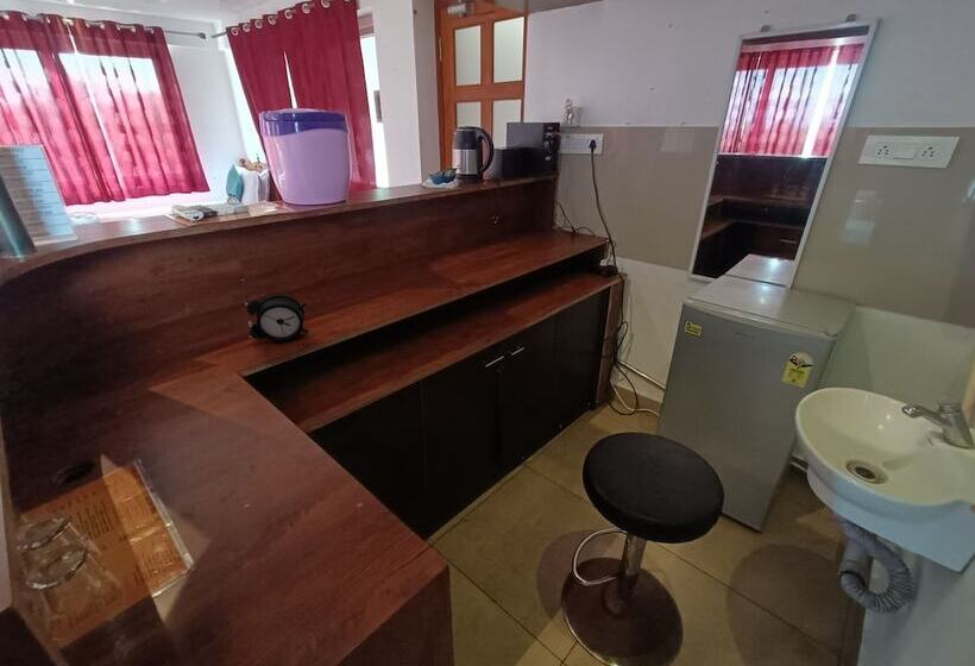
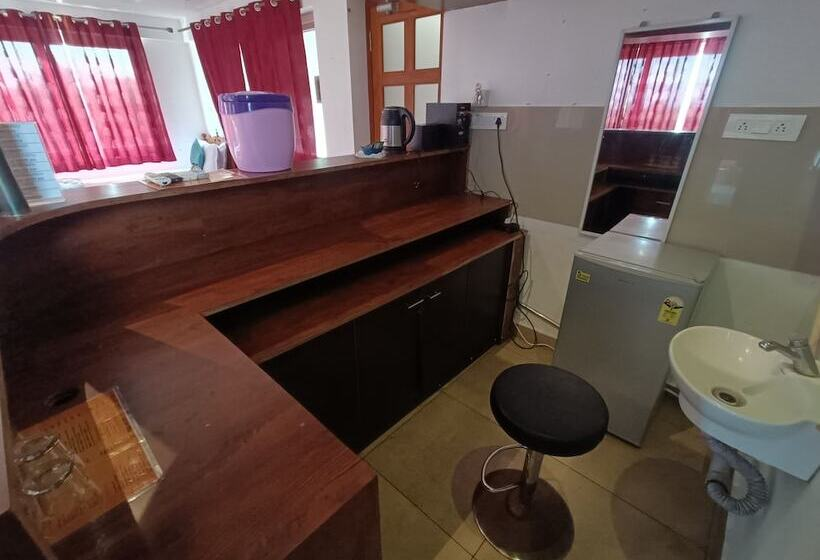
- alarm clock [244,294,309,343]
